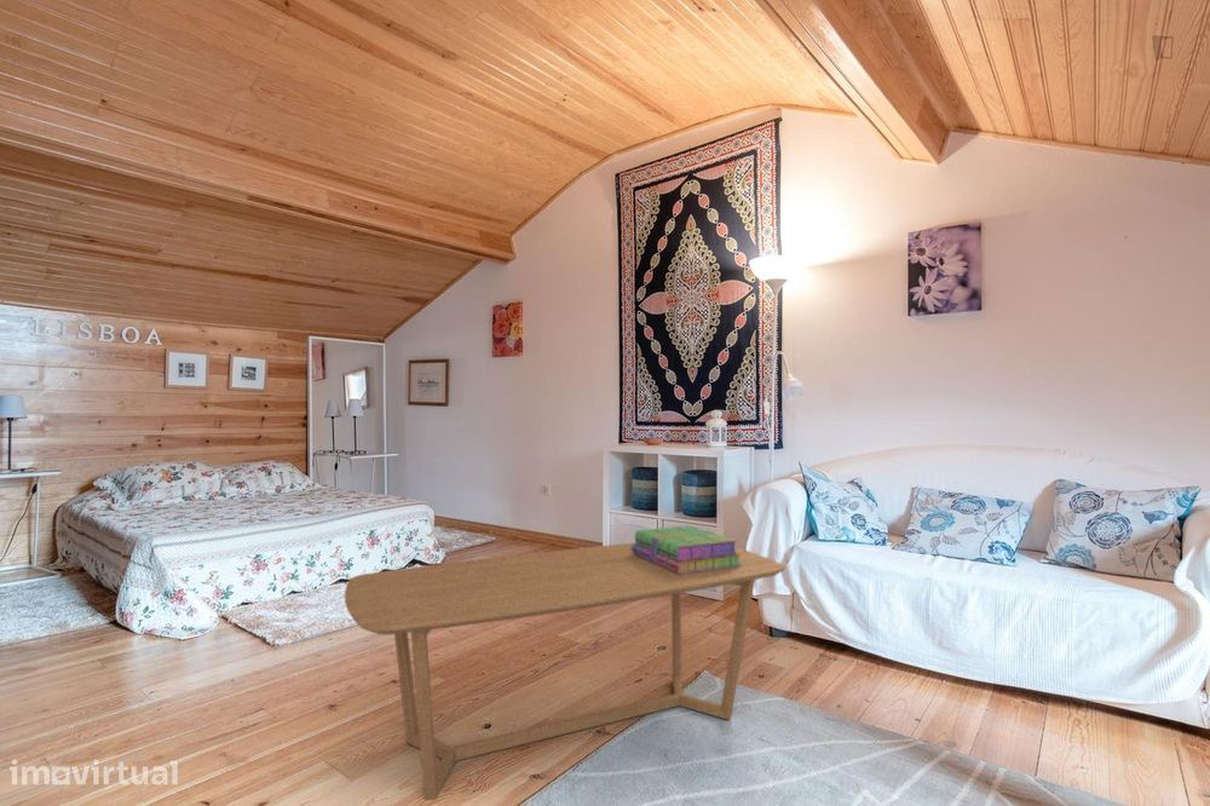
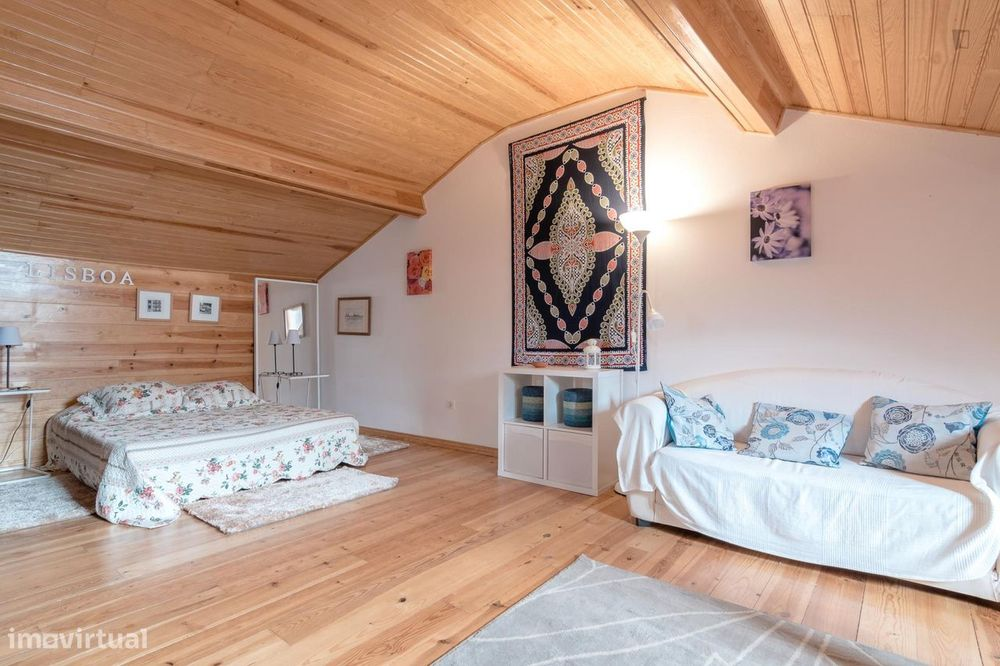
- coffee table [344,542,786,801]
- stack of books [632,524,742,574]
